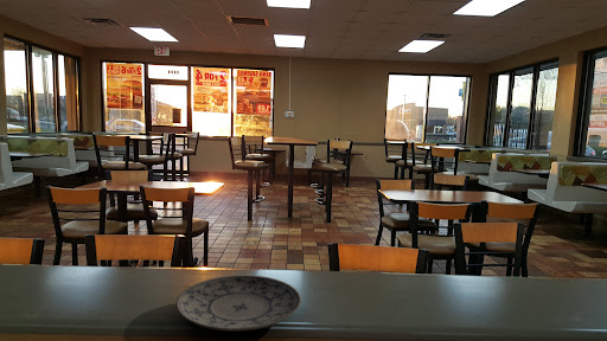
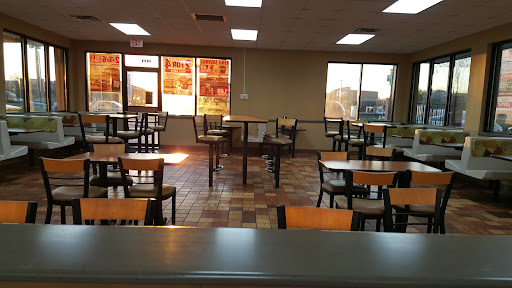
- plate [175,274,302,333]
